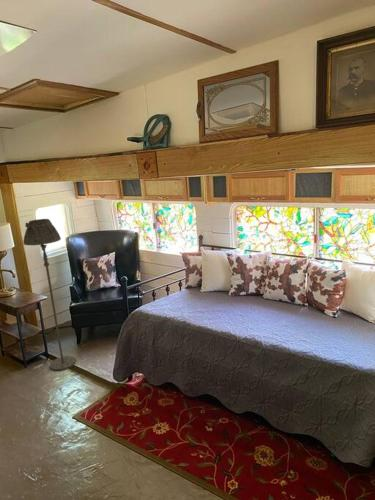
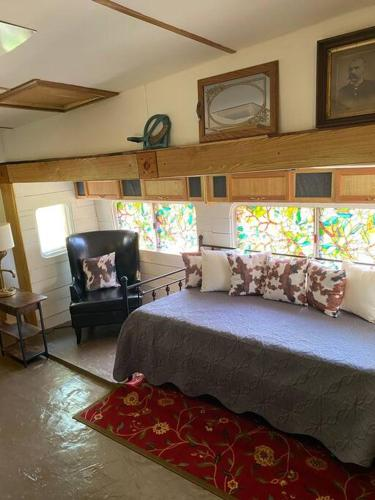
- floor lamp [22,218,77,372]
